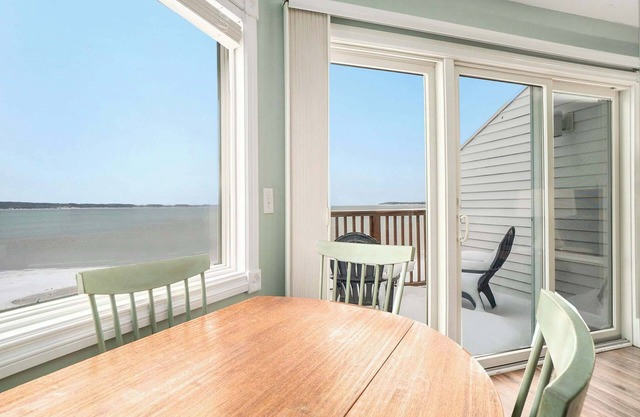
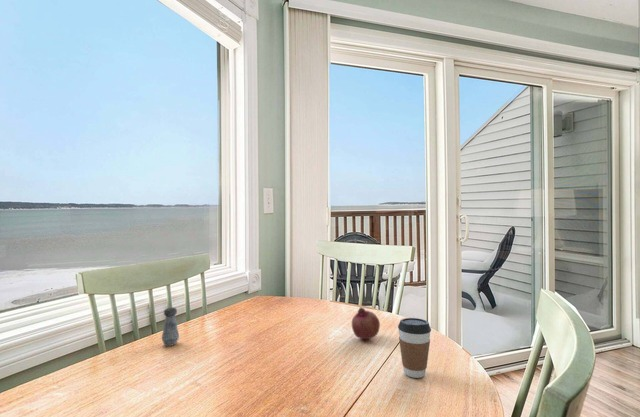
+ fruit [351,307,381,340]
+ salt shaker [161,306,180,347]
+ coffee cup [397,317,432,379]
